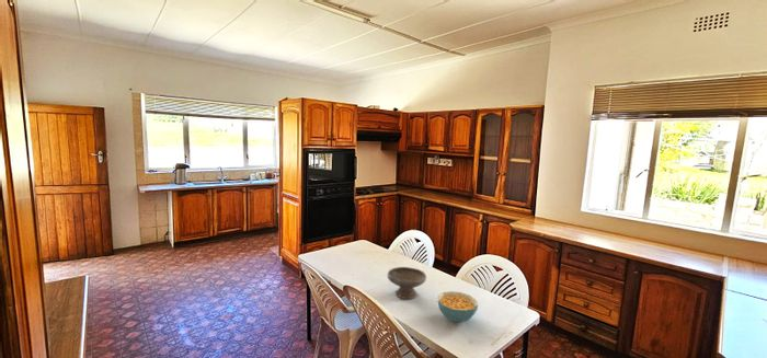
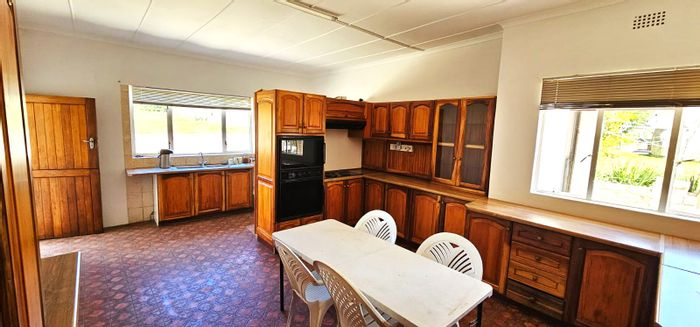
- cereal bowl [437,290,479,323]
- bowl [387,266,427,300]
